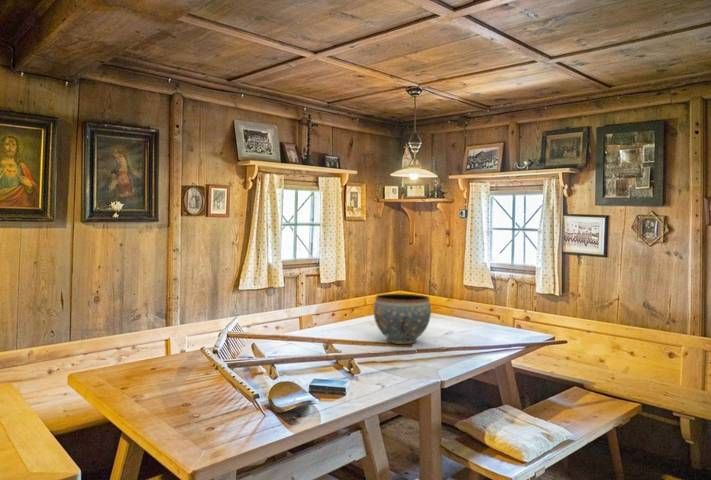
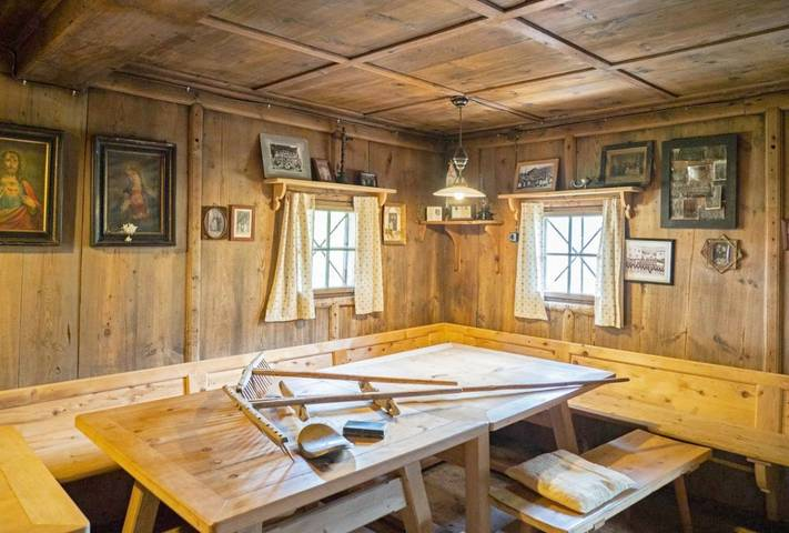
- ceramic bowl [372,293,432,345]
